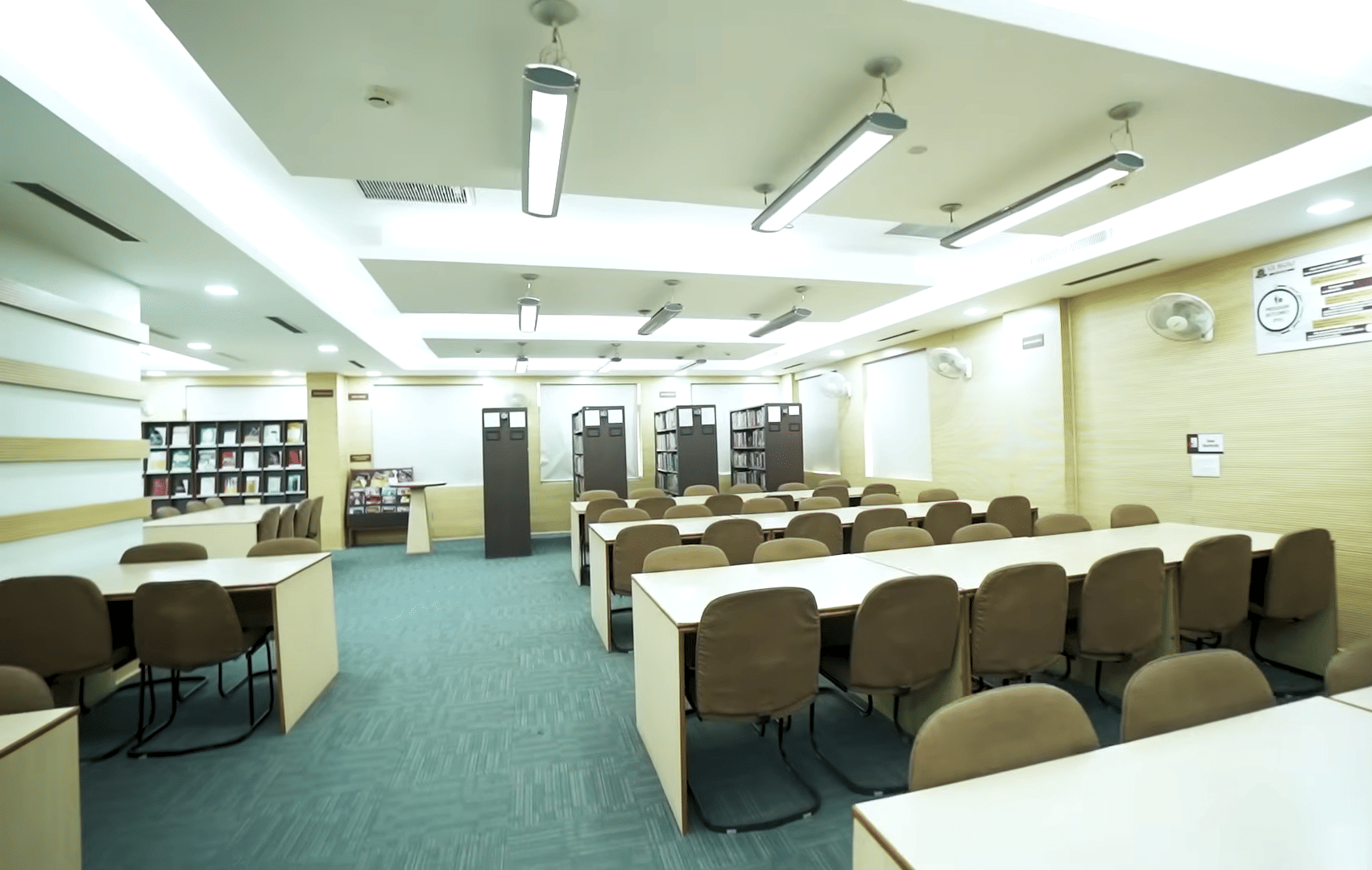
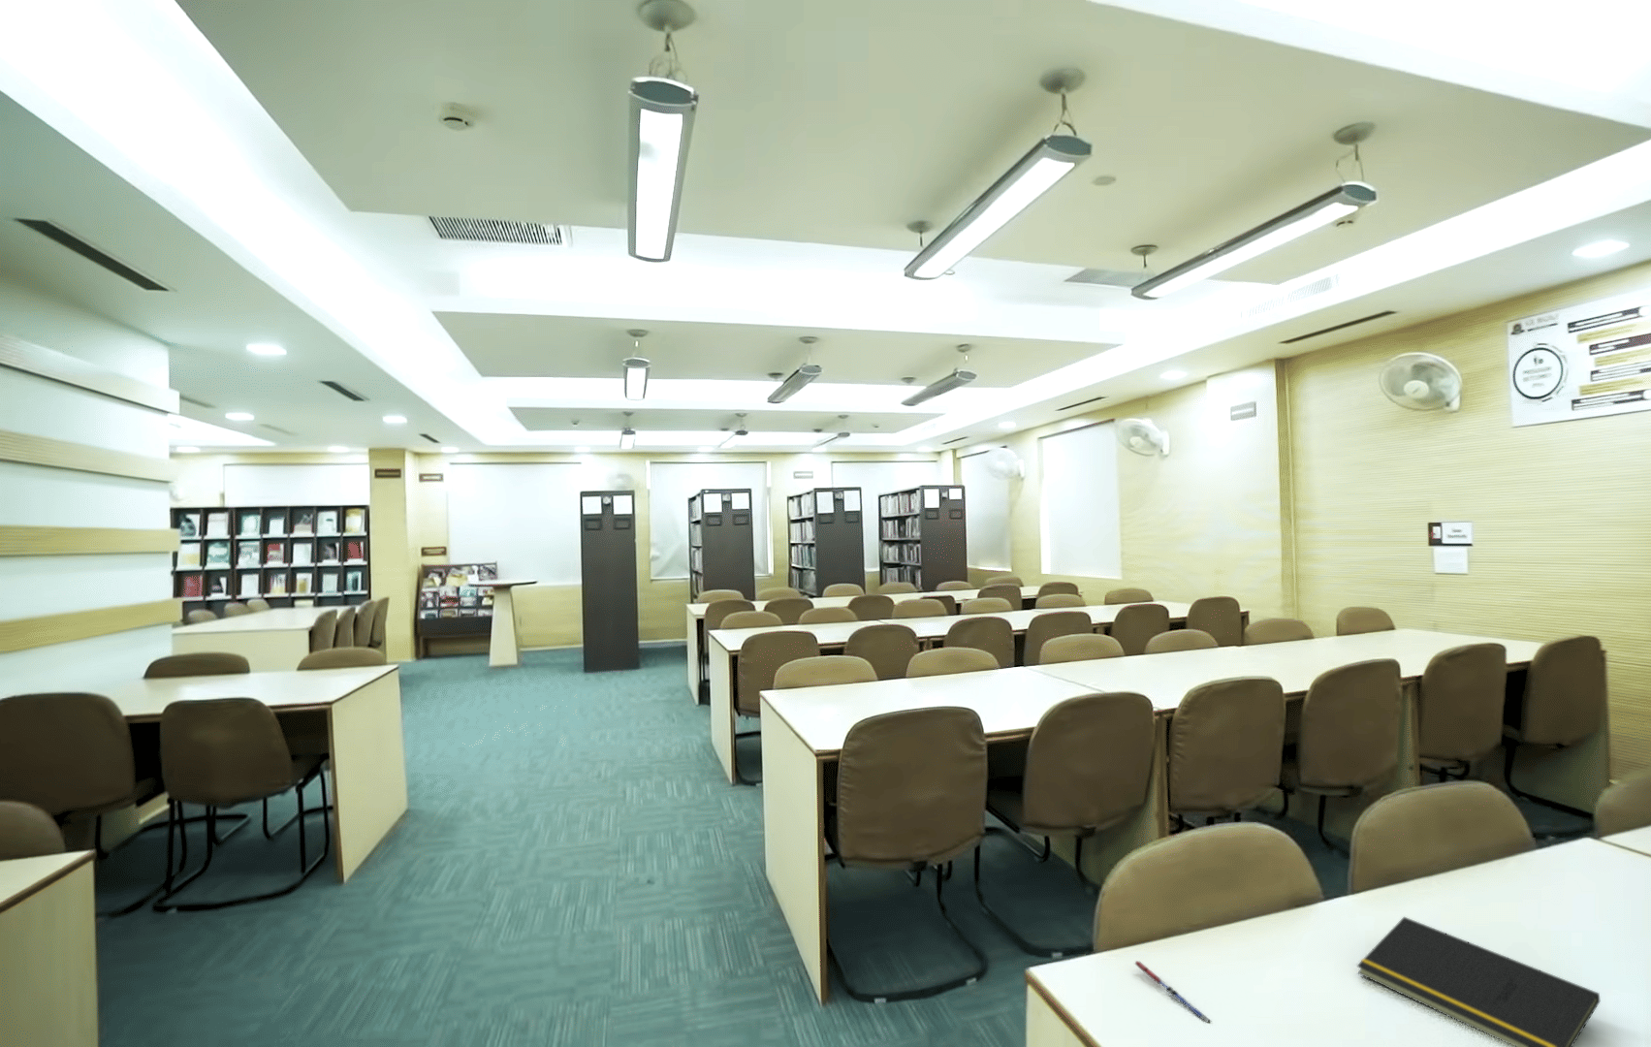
+ notepad [1356,916,1600,1047]
+ pen [1134,959,1213,1024]
